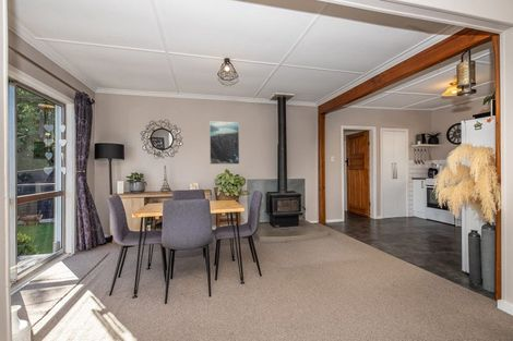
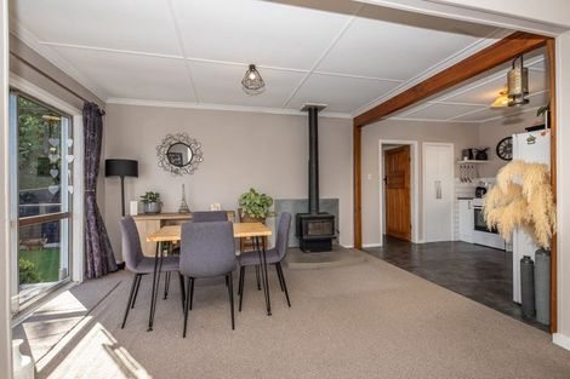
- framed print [208,120,240,166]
